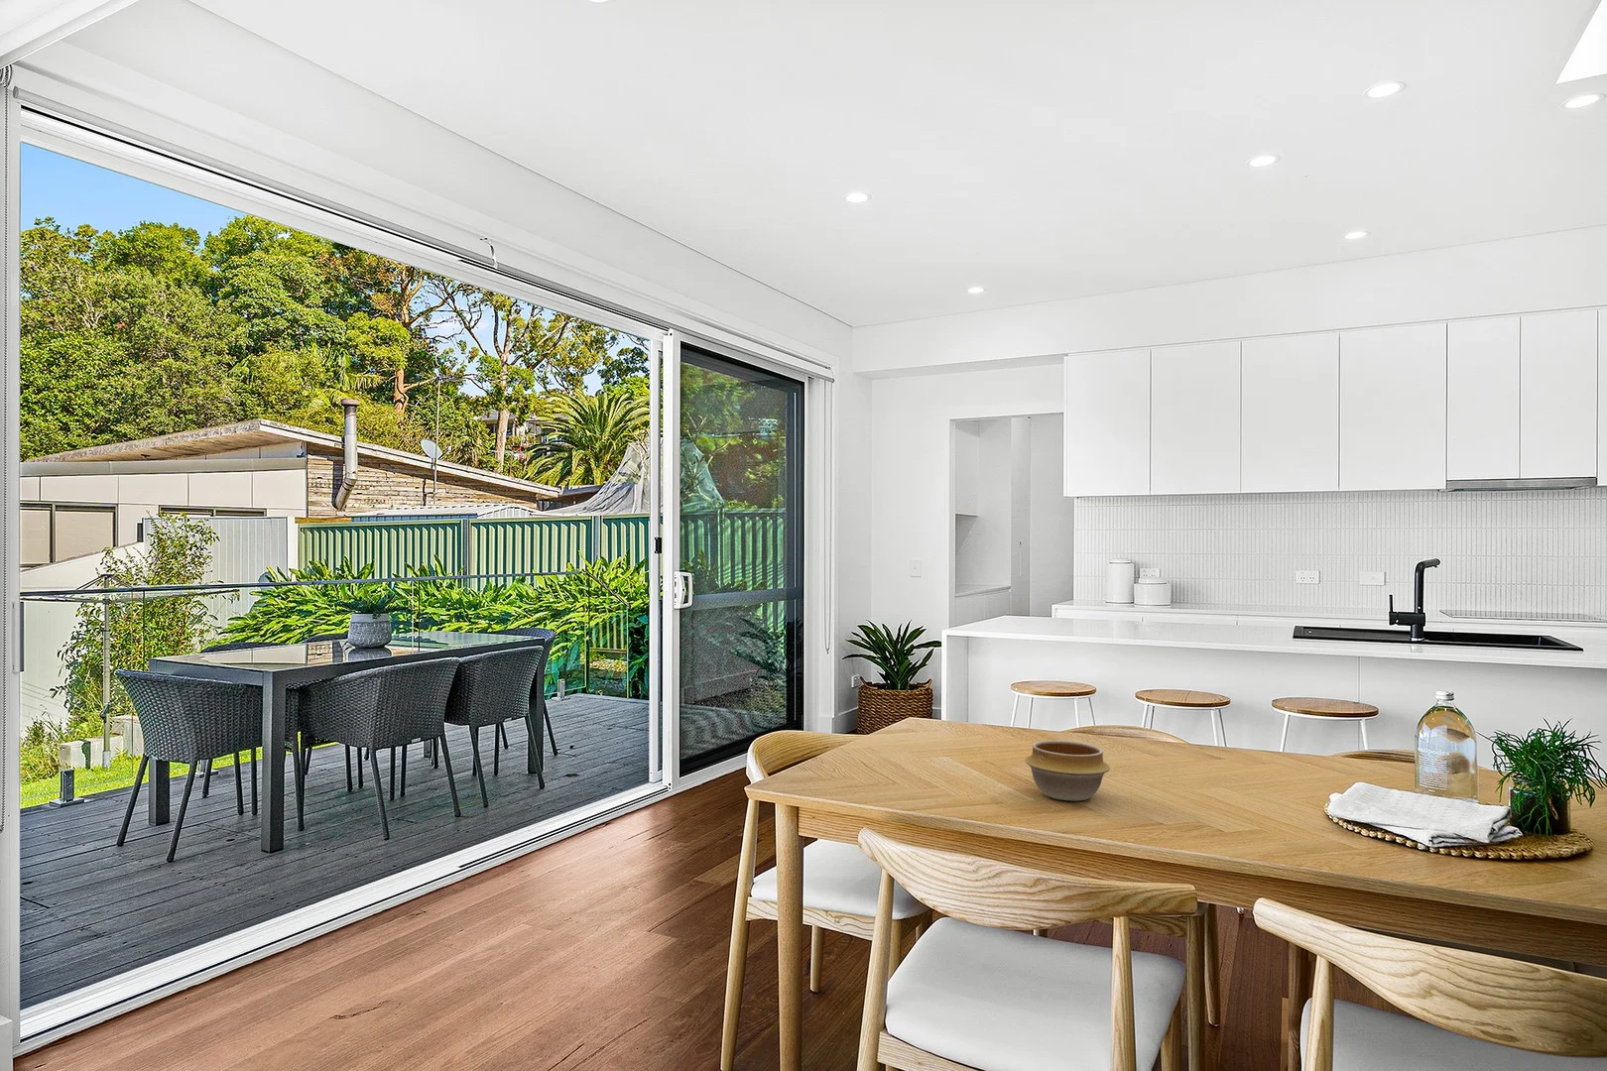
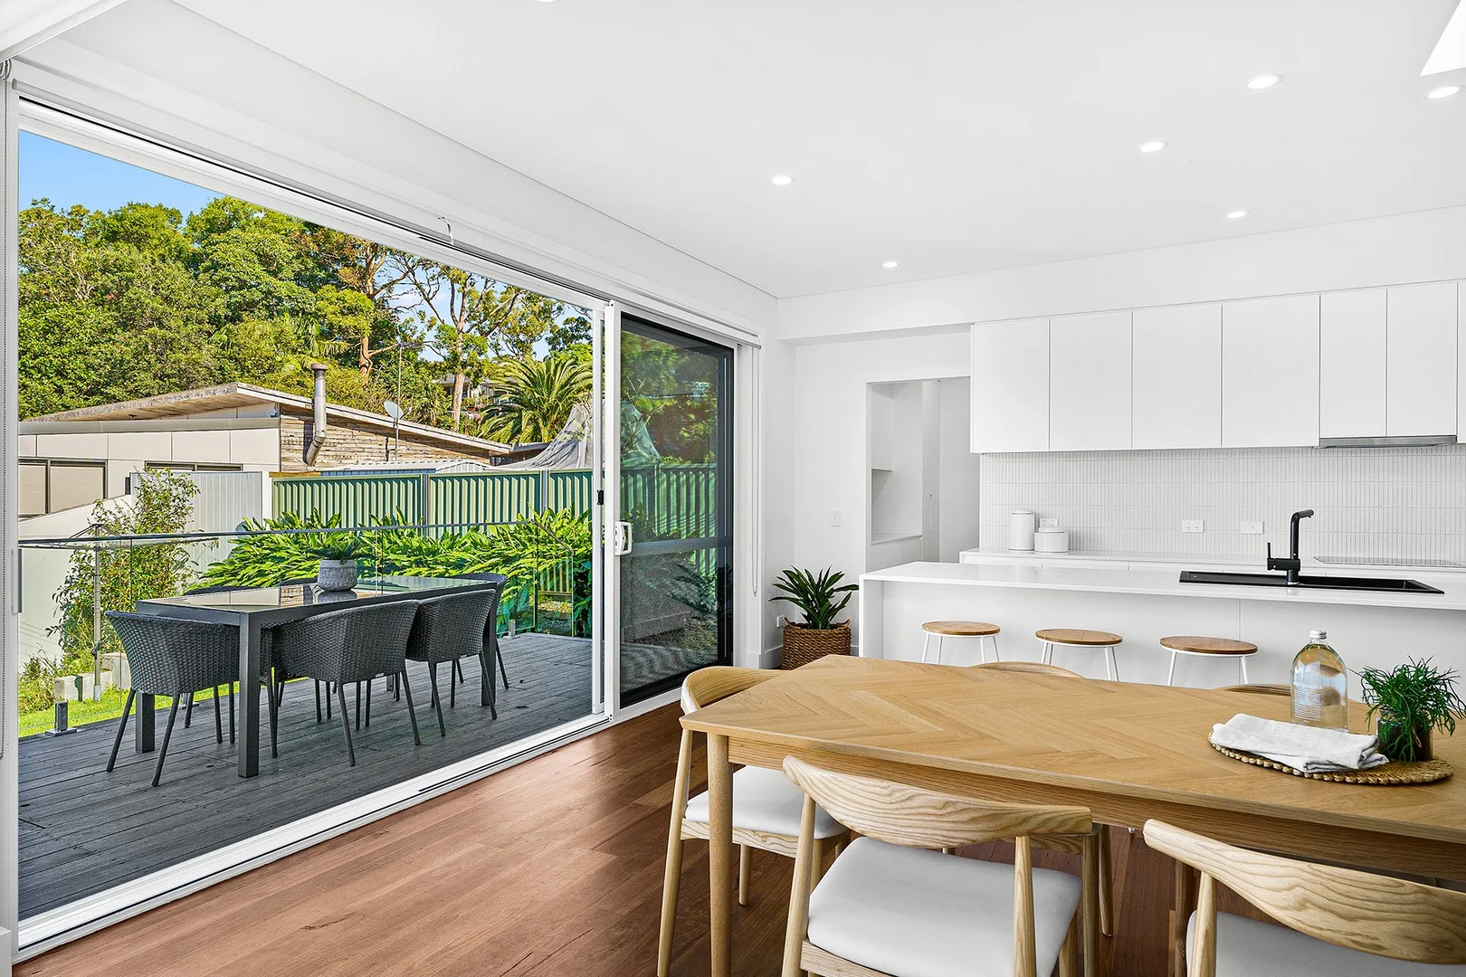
- bowl [1024,740,1111,801]
